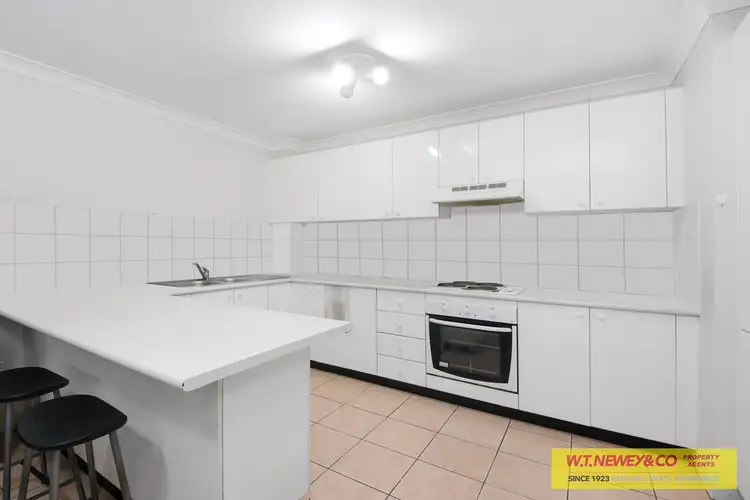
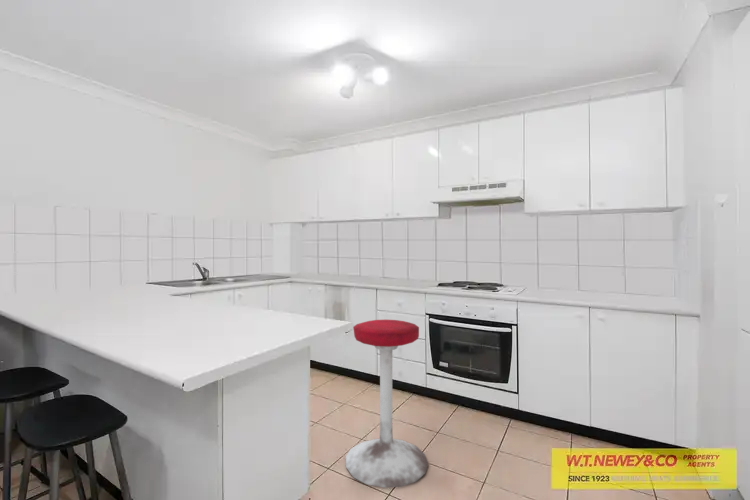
+ stool [345,319,429,488]
